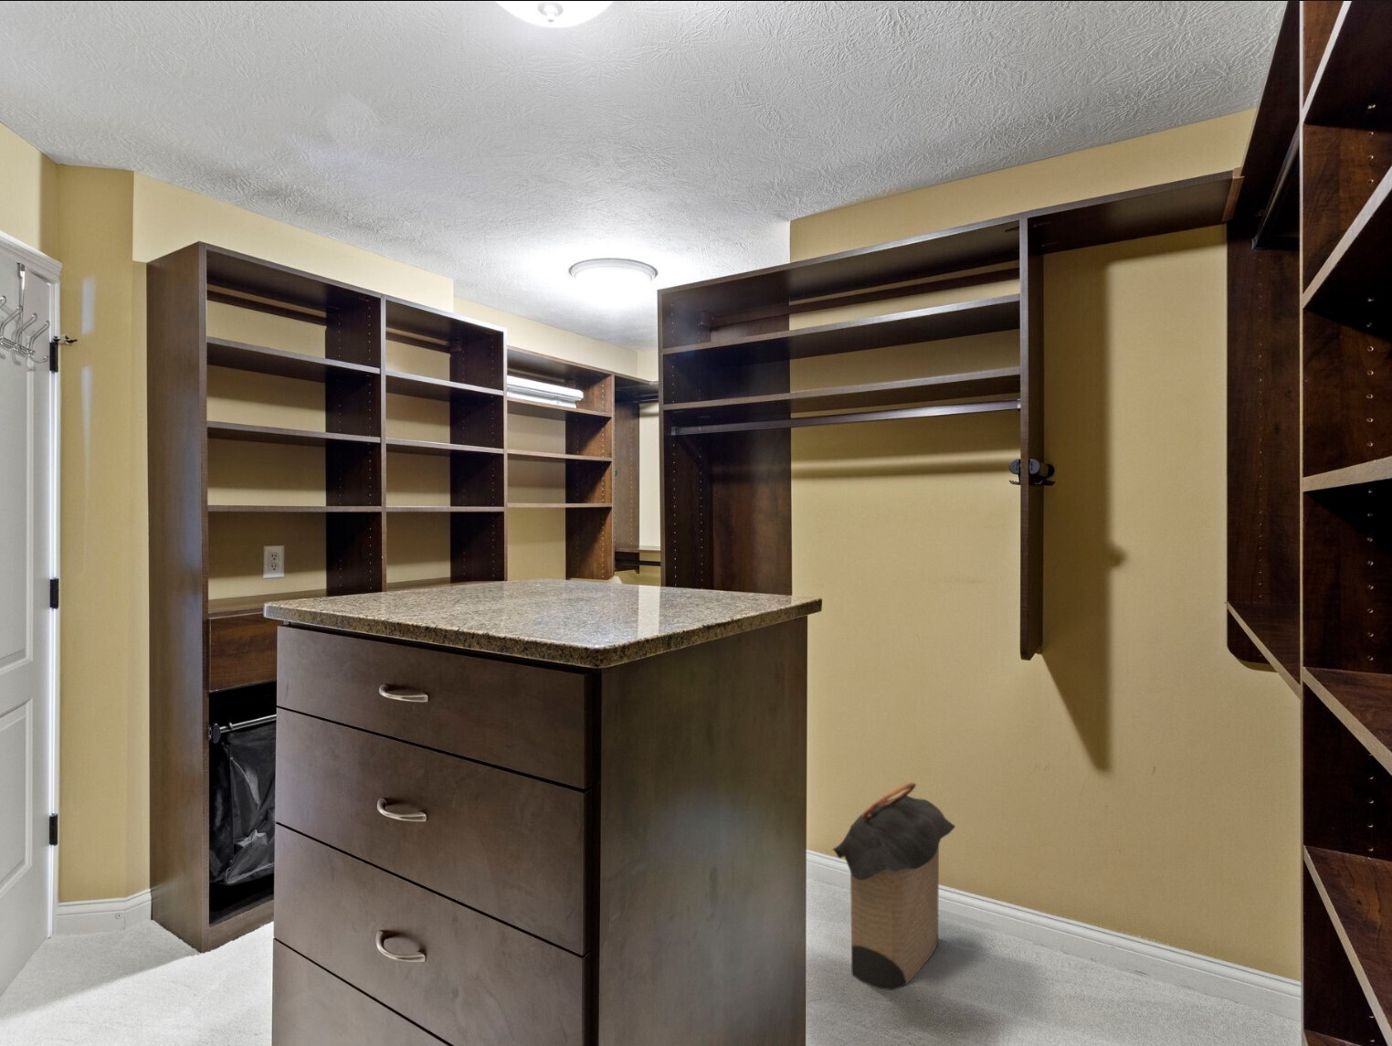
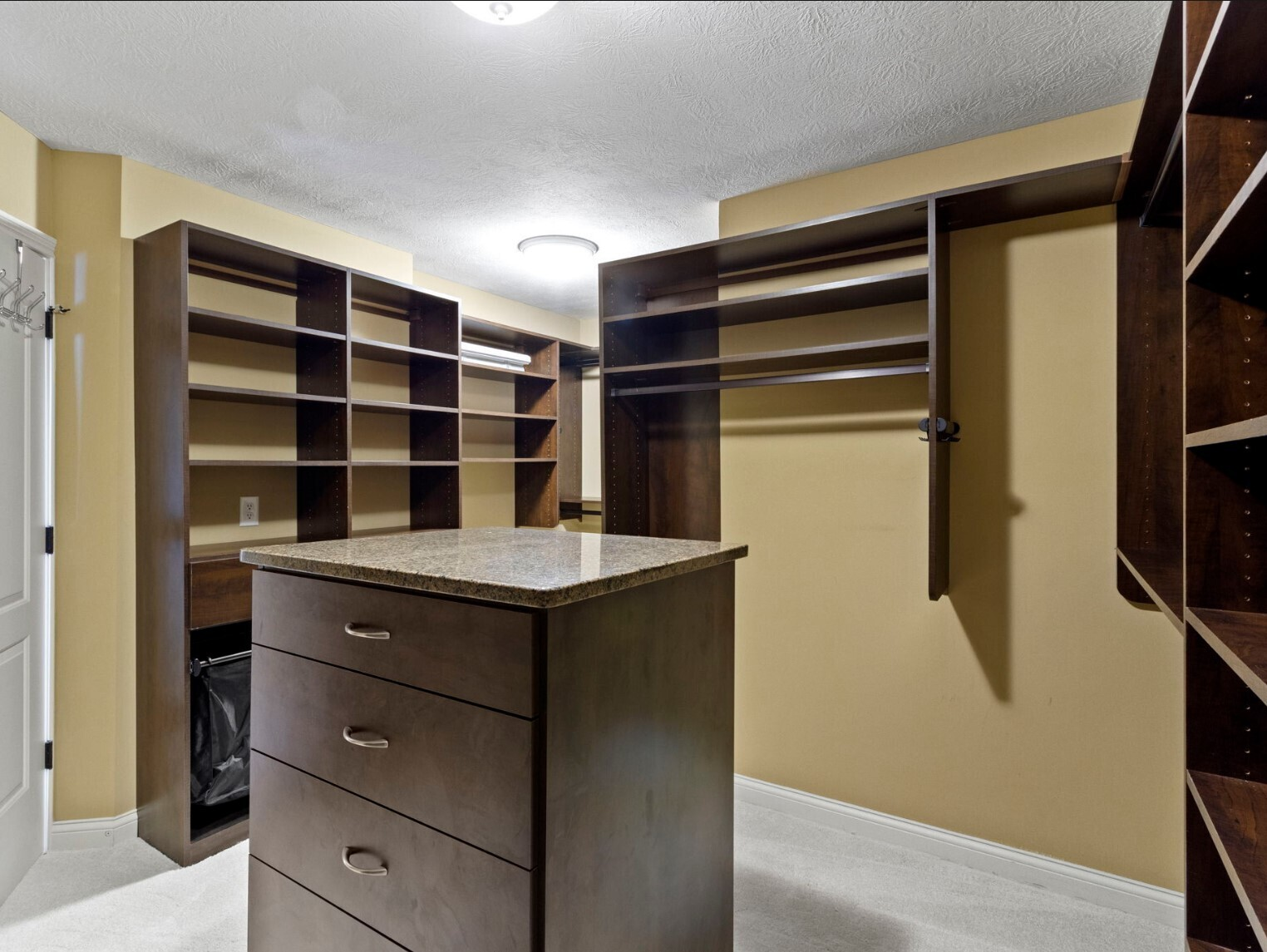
- laundry hamper [831,781,956,991]
